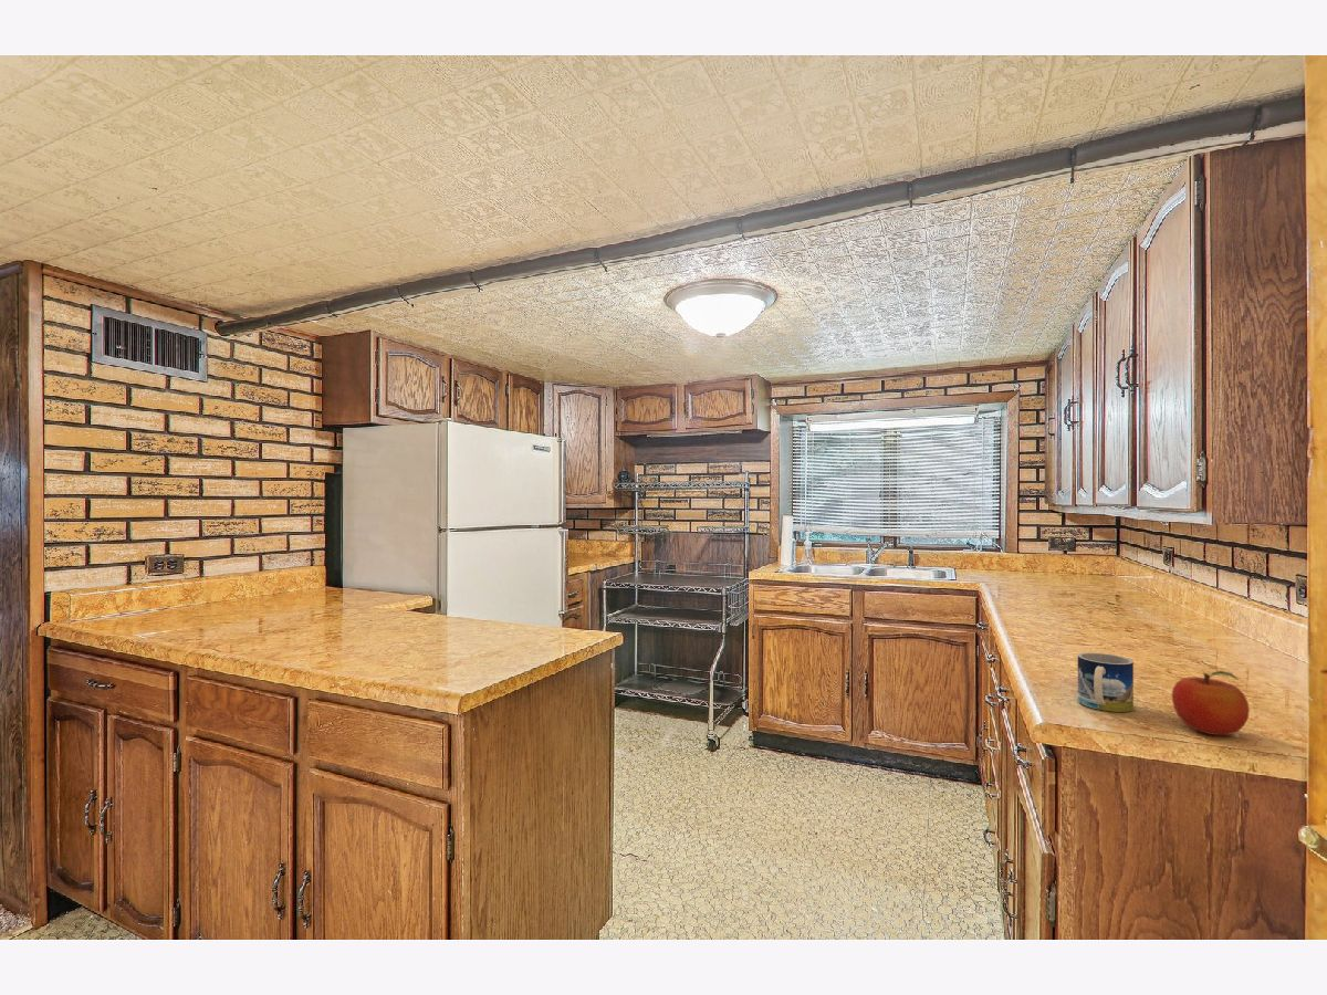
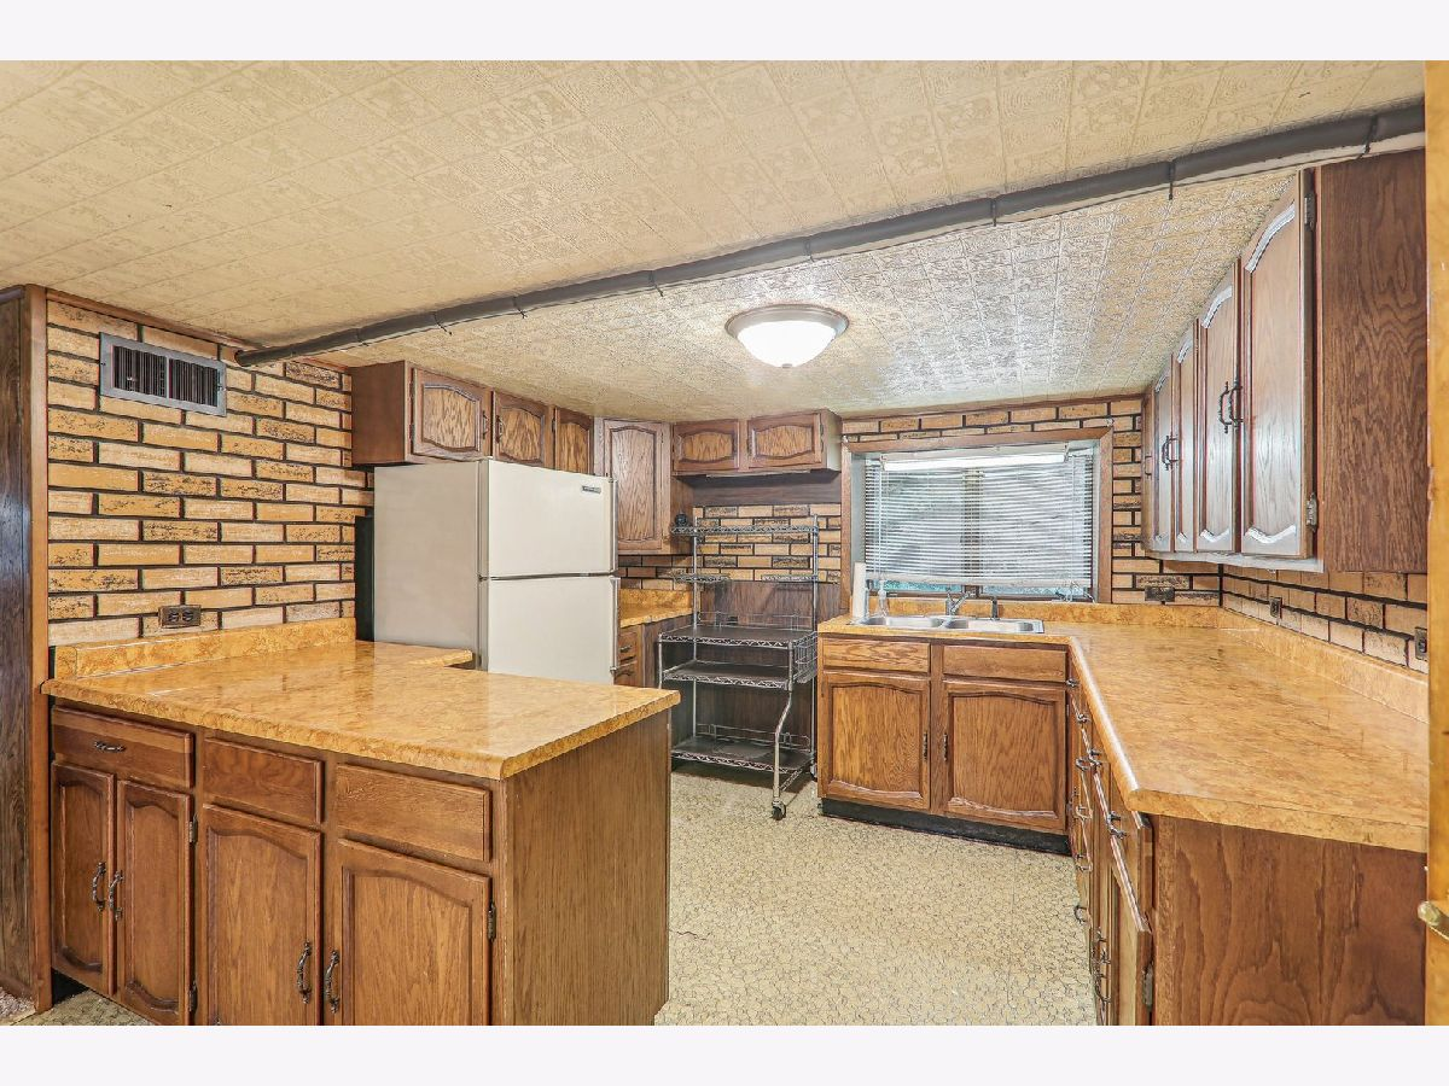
- mug [1077,652,1135,713]
- fruit [1171,670,1251,736]
